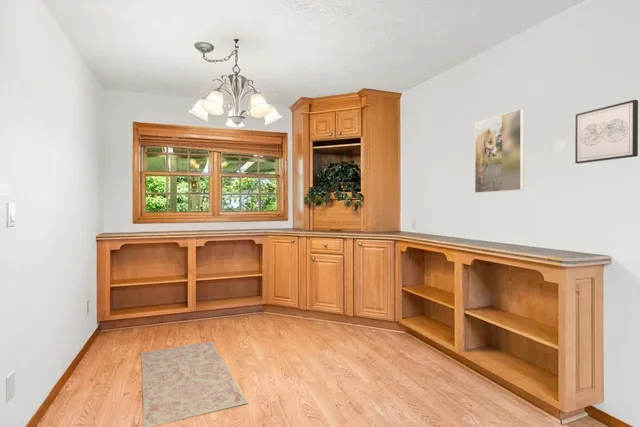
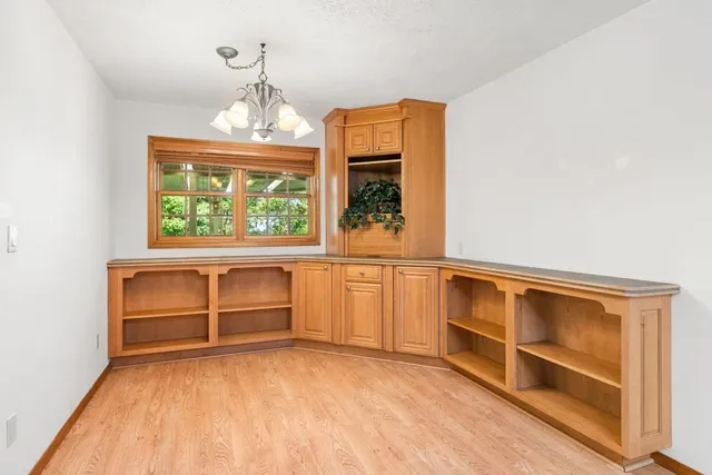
- wall art [574,99,639,165]
- rug [140,340,249,427]
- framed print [474,108,525,194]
